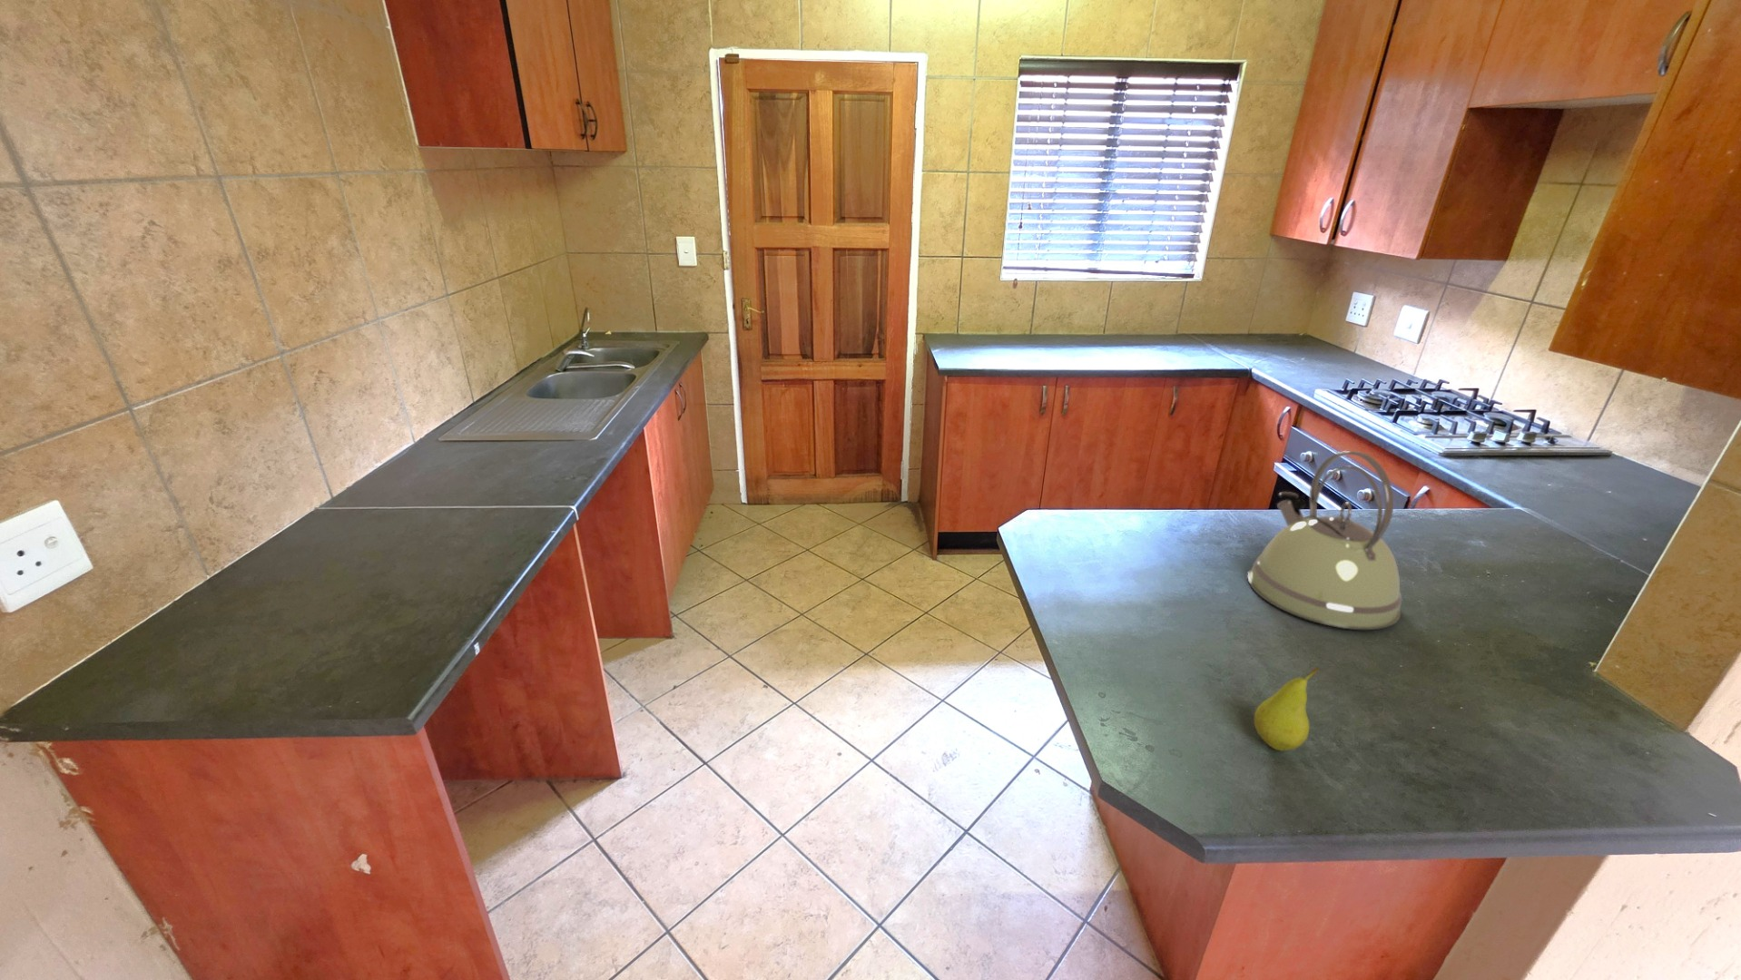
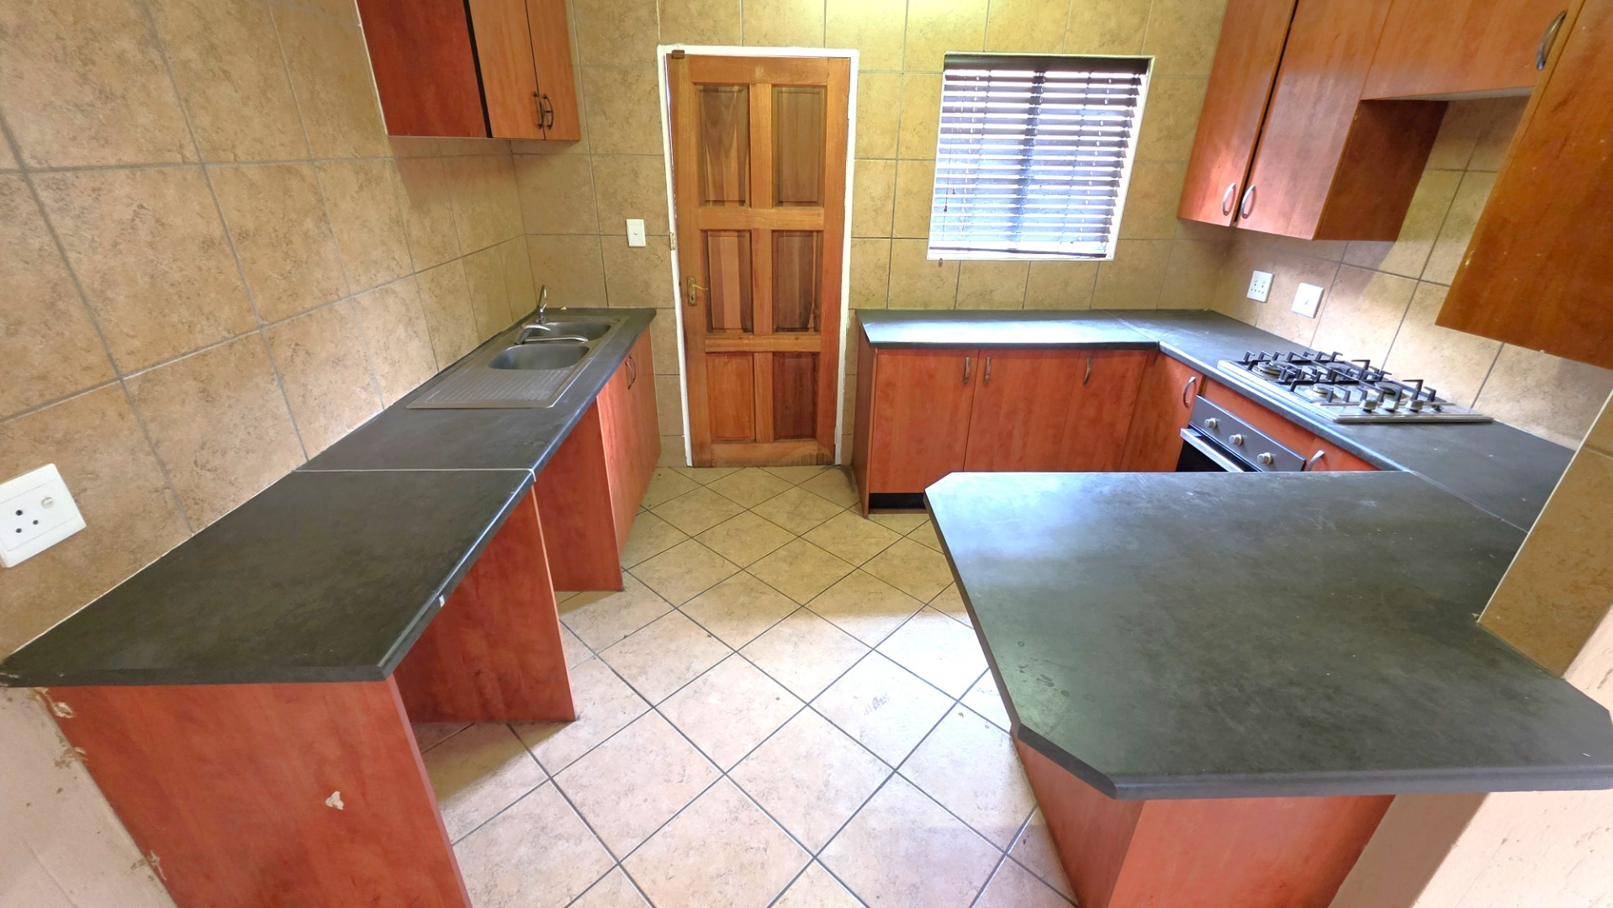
- kettle [1247,451,1403,631]
- fruit [1253,666,1321,752]
